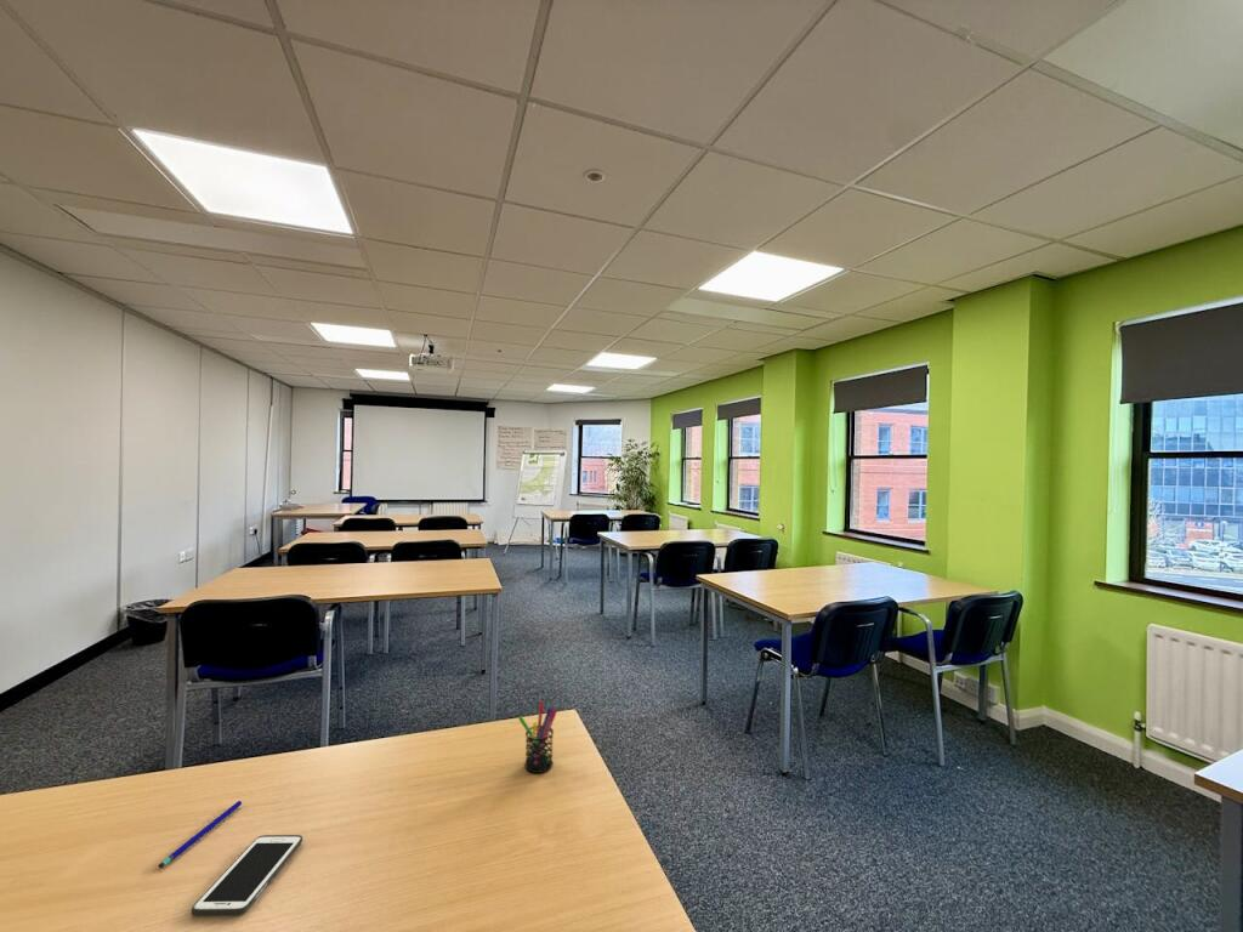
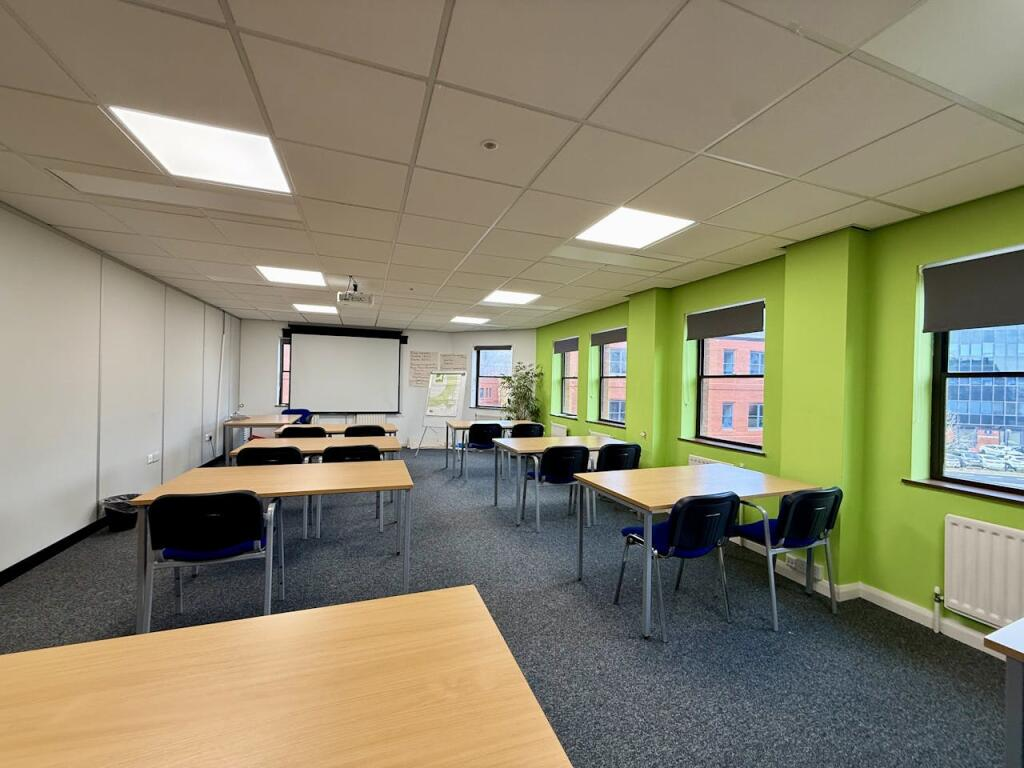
- cell phone [191,834,303,917]
- pen holder [517,700,558,774]
- pen [158,800,243,869]
